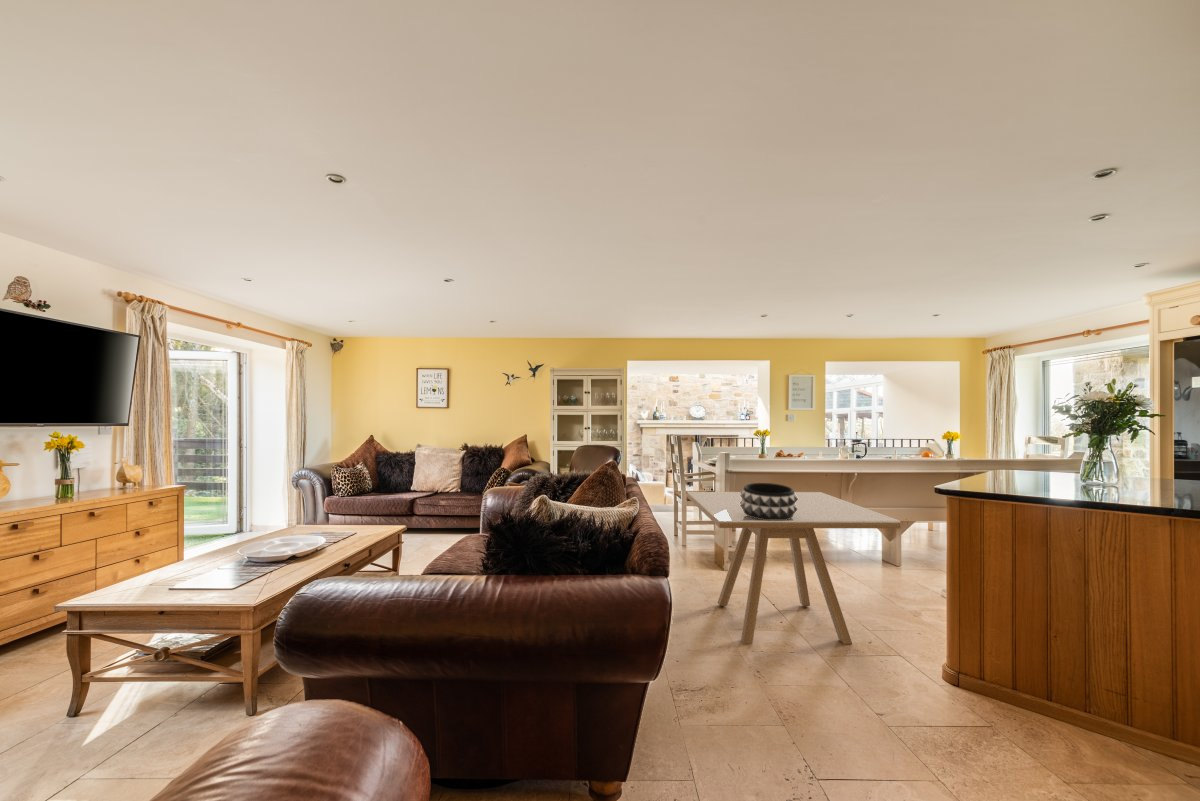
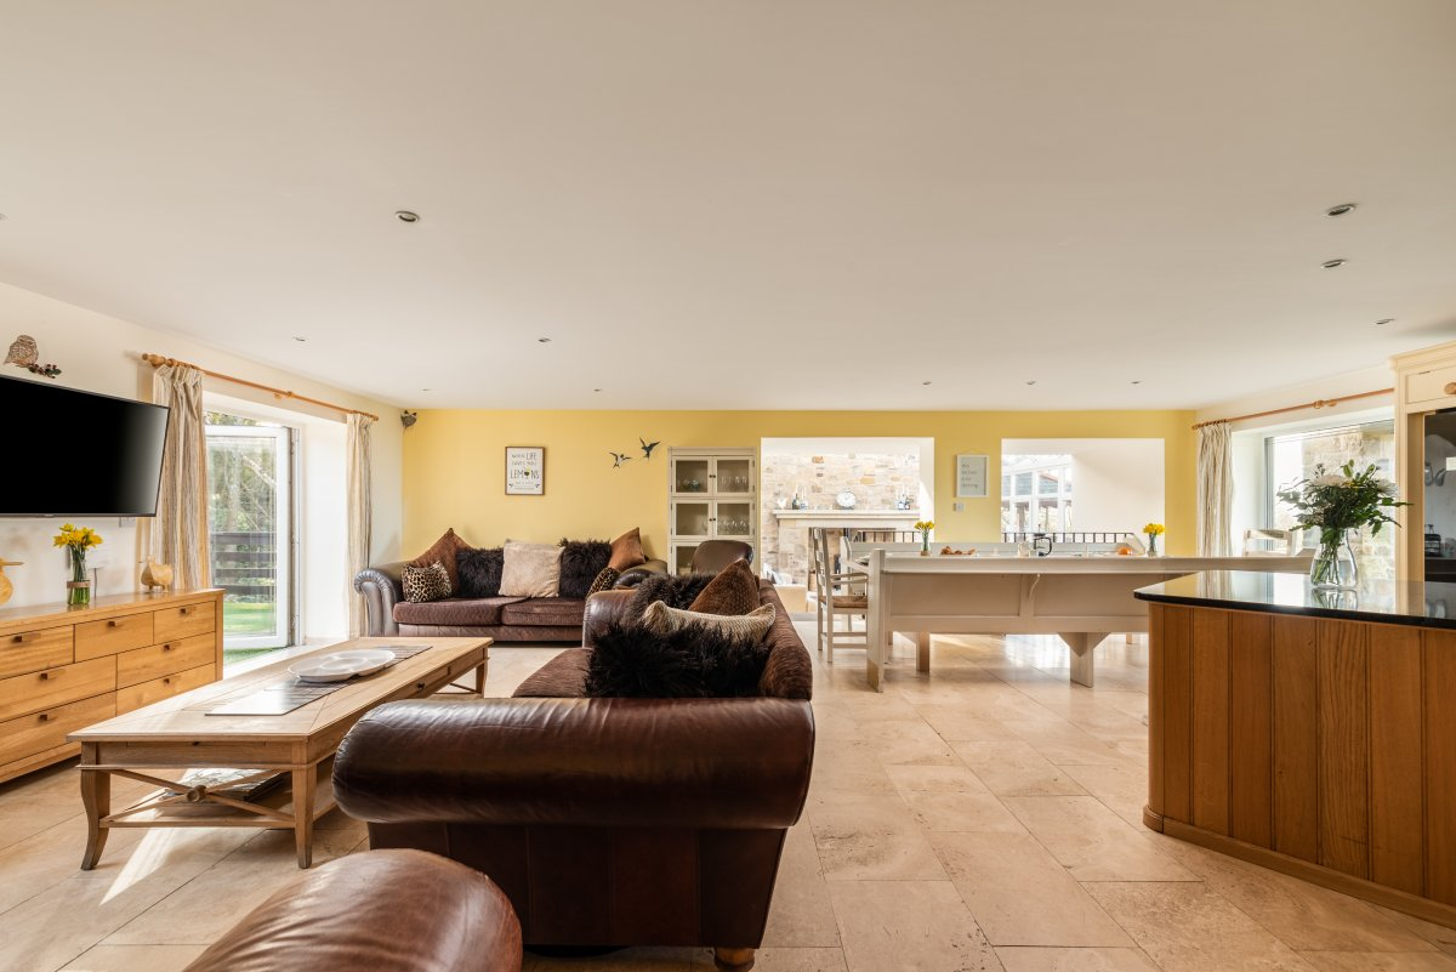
- dining table [686,491,902,645]
- decorative bowl [740,482,798,520]
